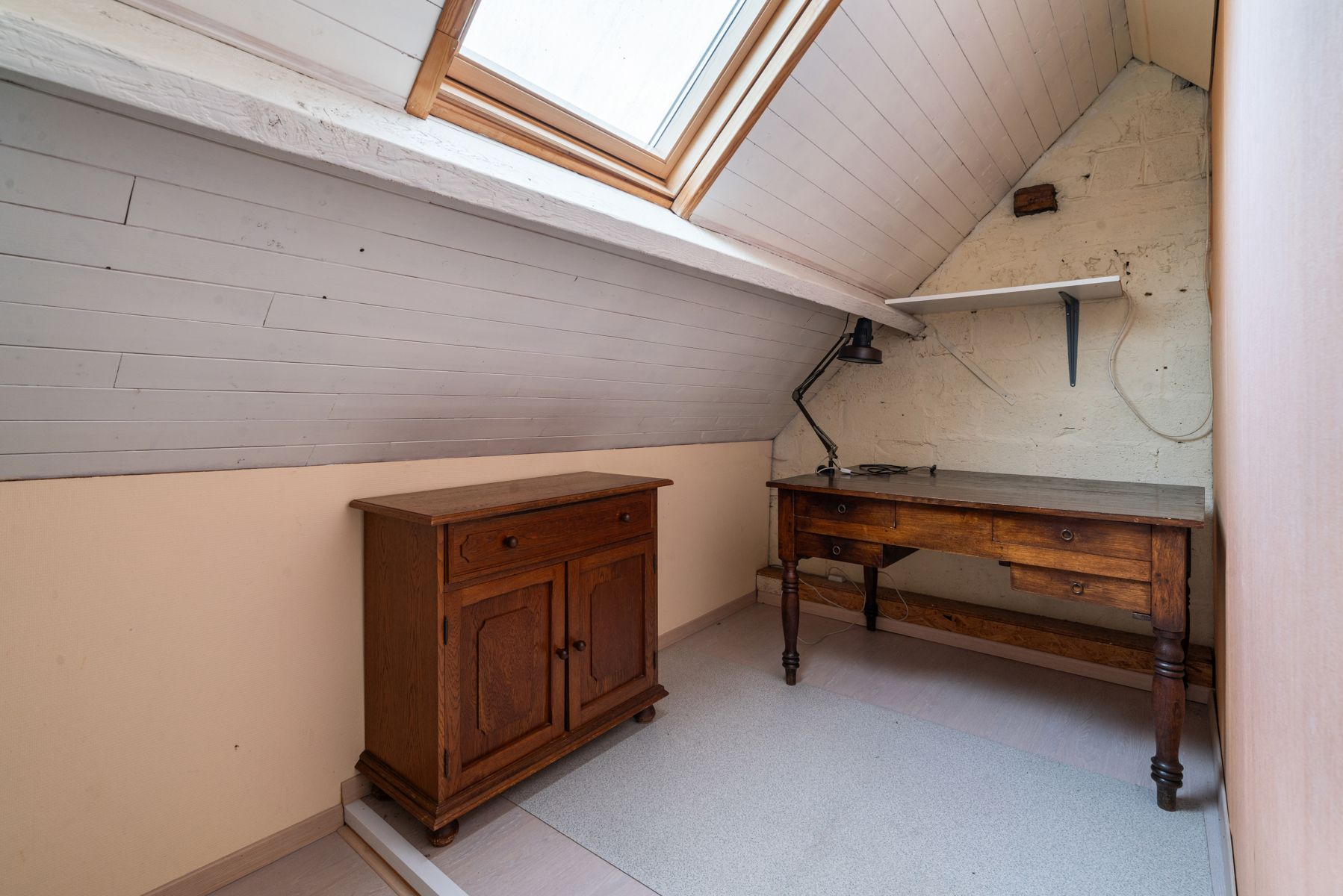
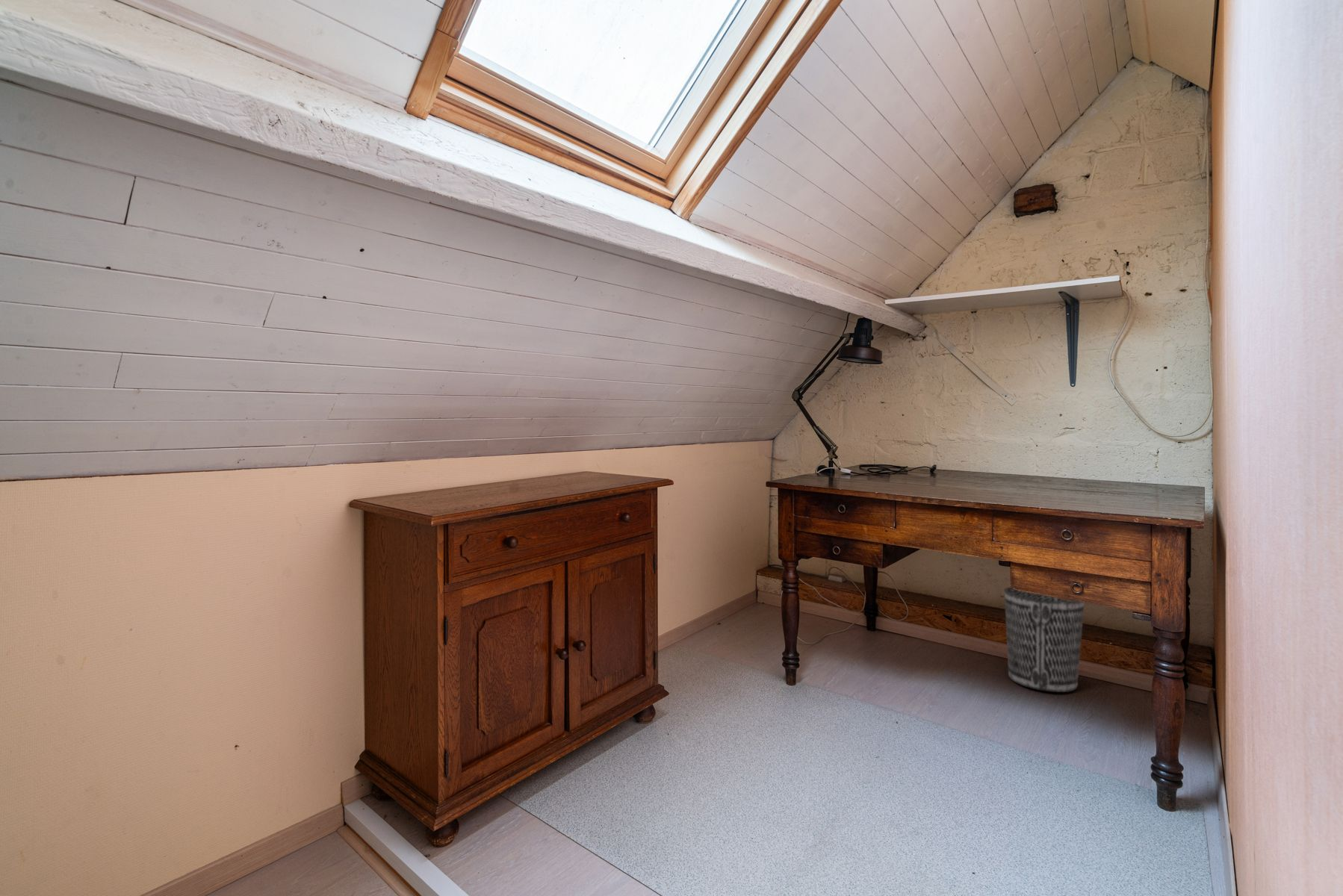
+ wastebasket [1004,586,1085,693]
